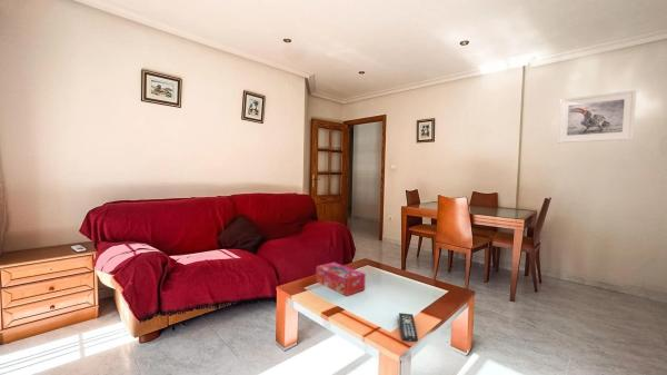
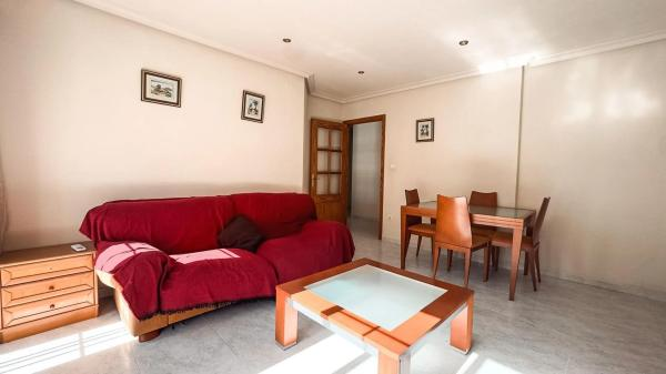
- tissue box [315,261,367,297]
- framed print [557,89,637,144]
- remote control [398,312,419,343]
